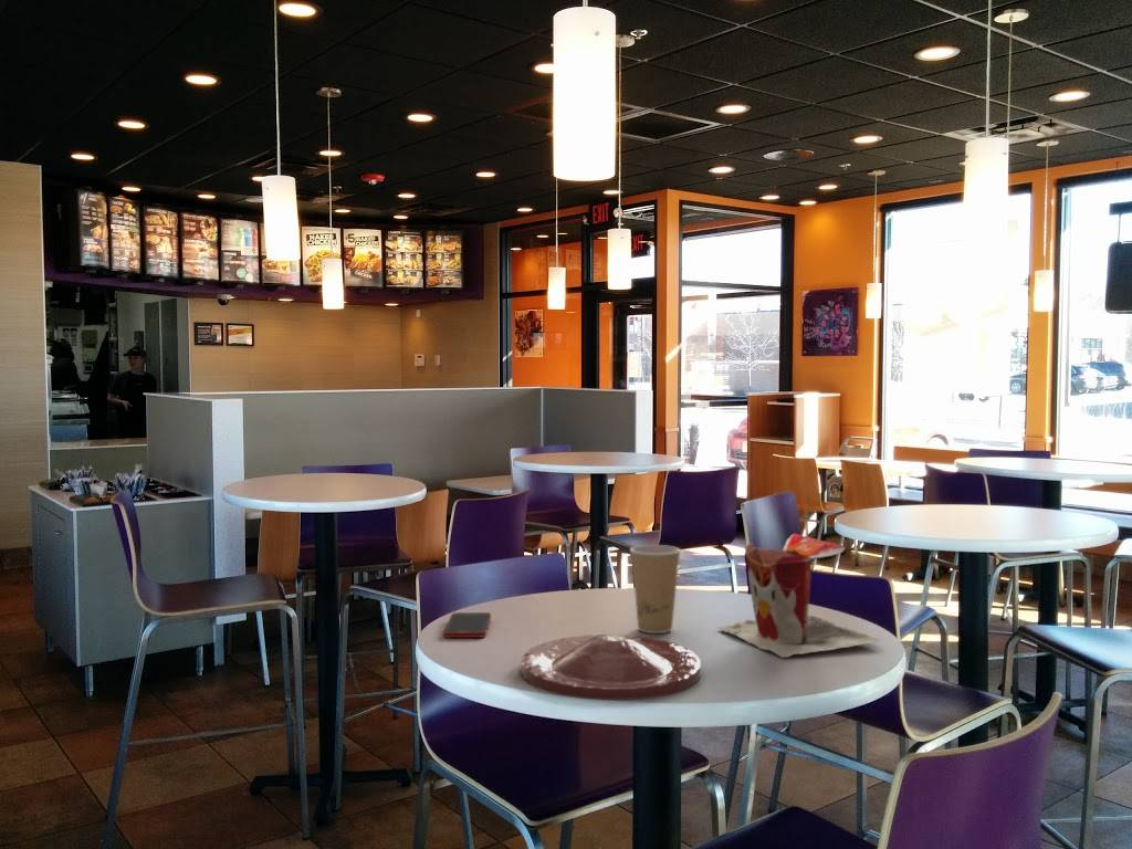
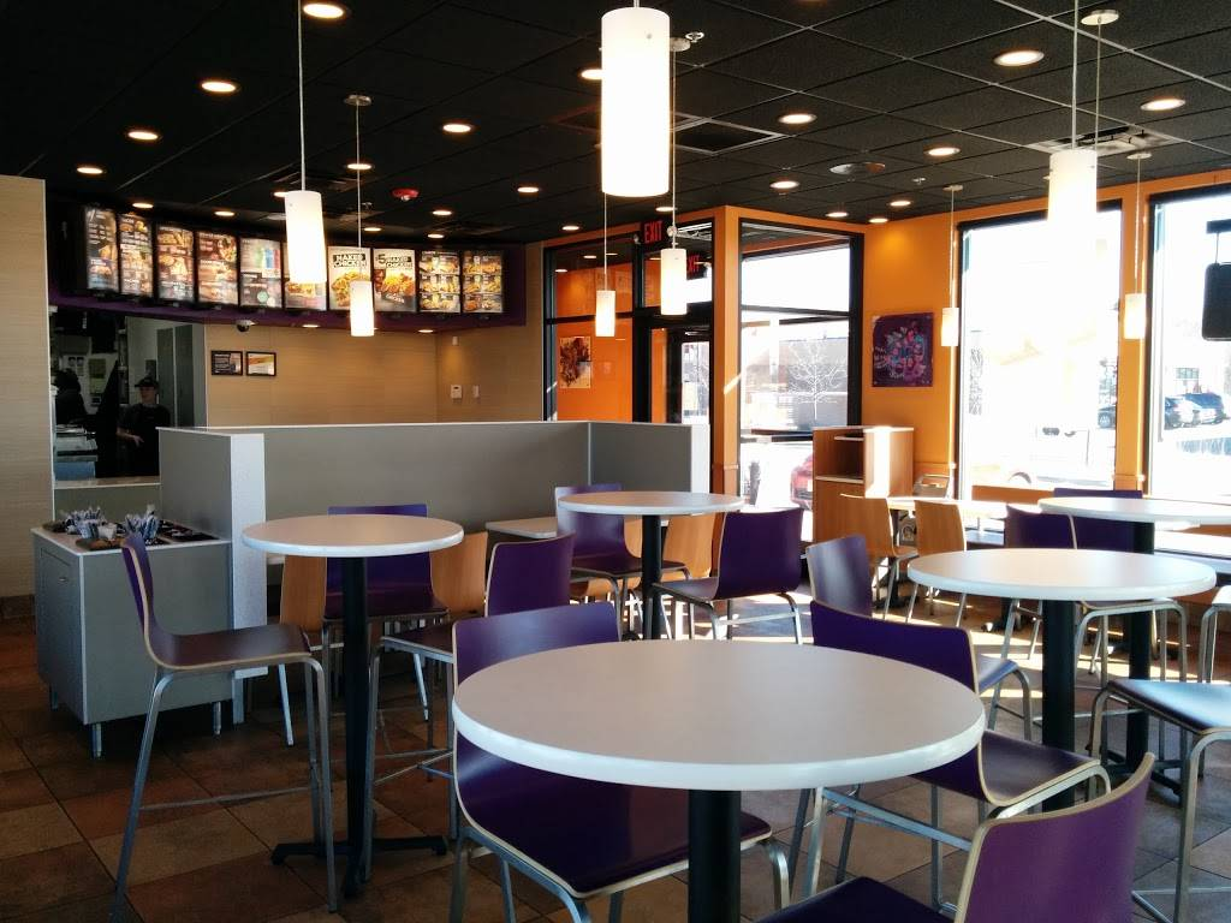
- paper bag [716,533,882,659]
- plate [521,633,702,701]
- cell phone [442,611,492,639]
- paper cup [629,544,681,635]
